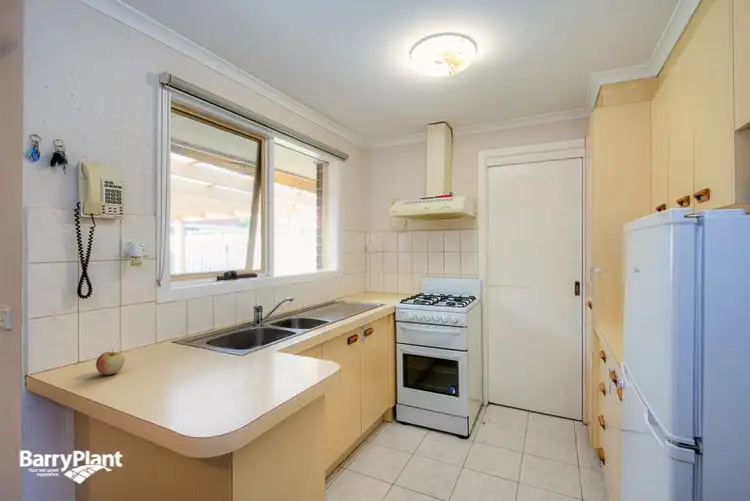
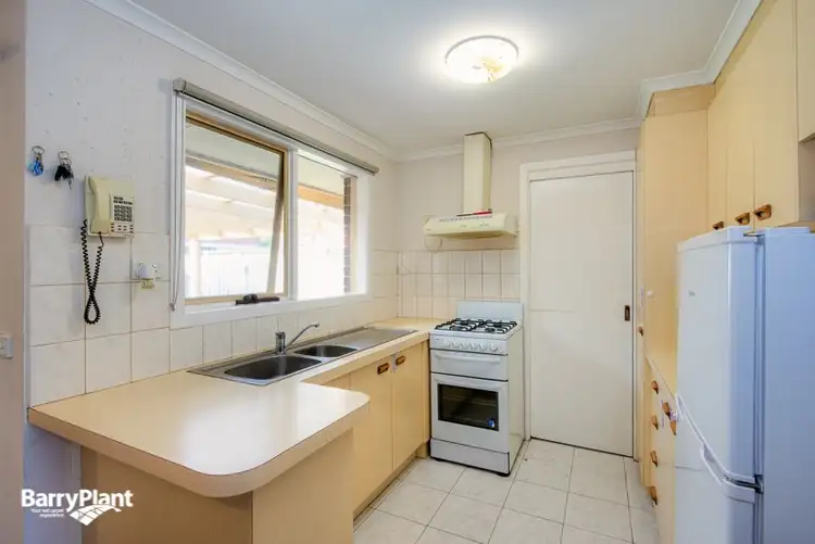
- apple [95,349,126,376]
